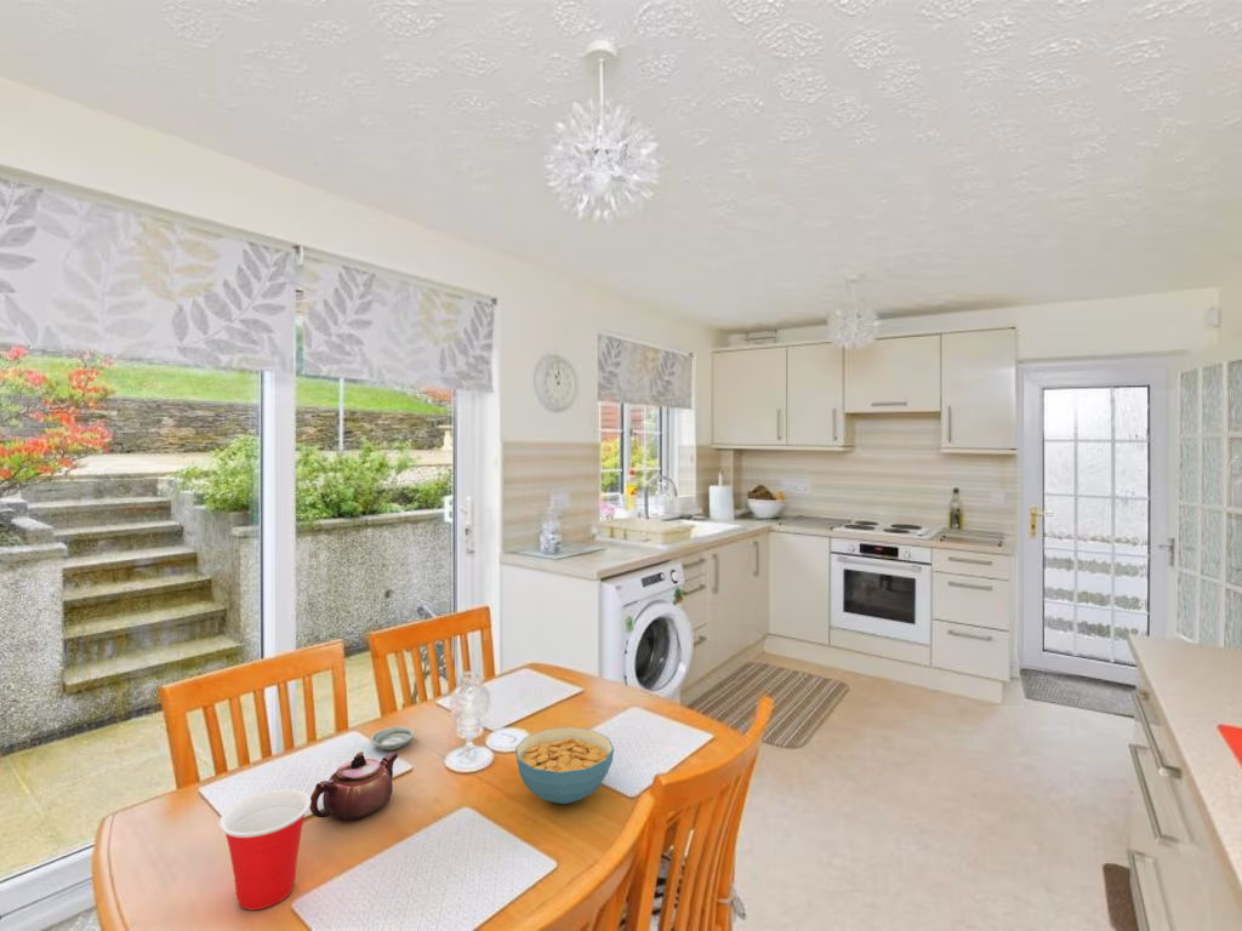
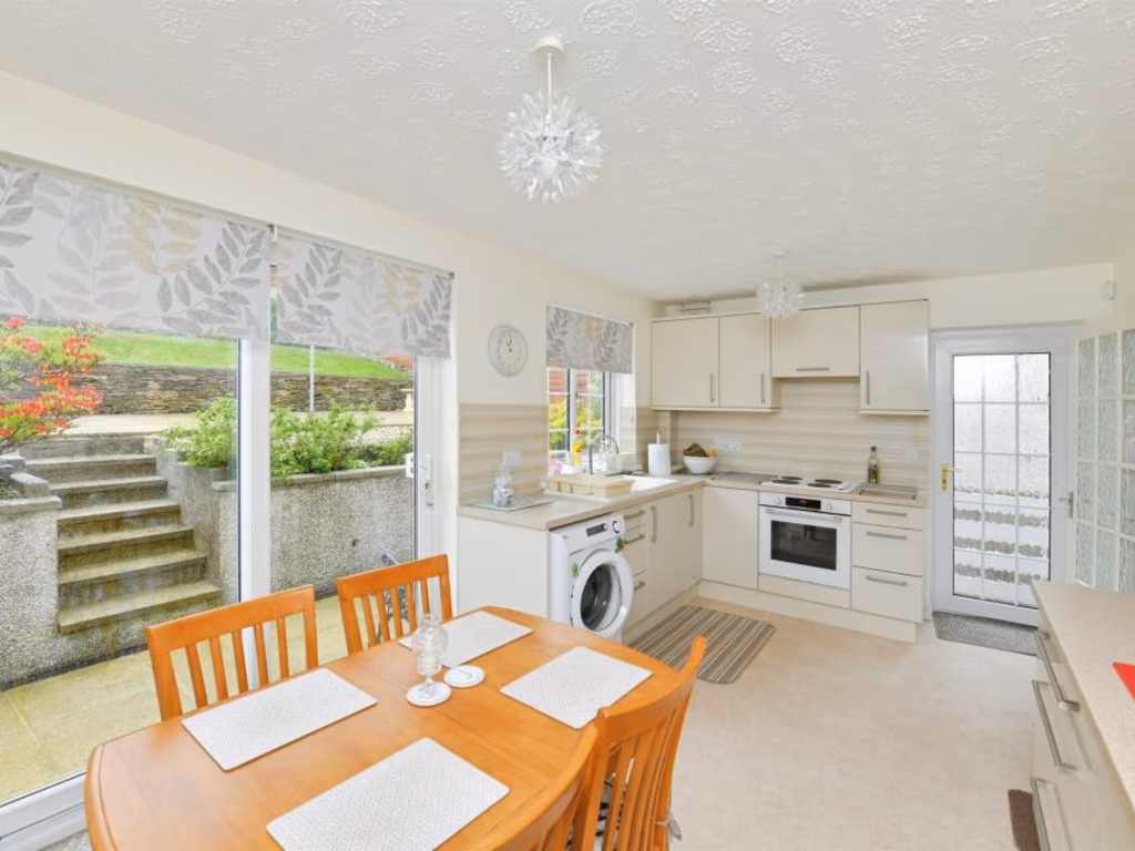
- cup [217,788,310,912]
- teapot [308,750,399,822]
- cereal bowl [514,726,615,805]
- saucer [369,726,415,752]
